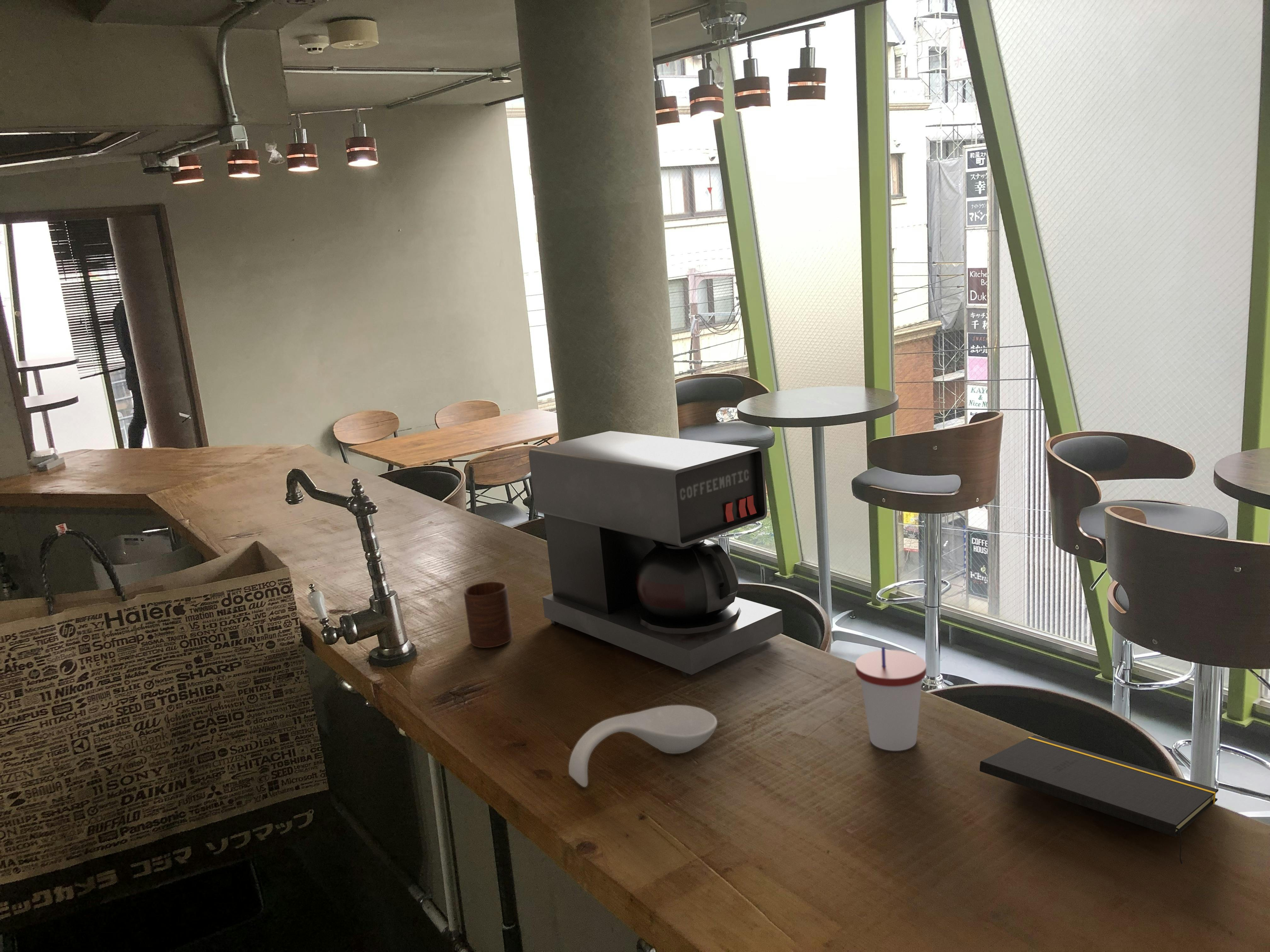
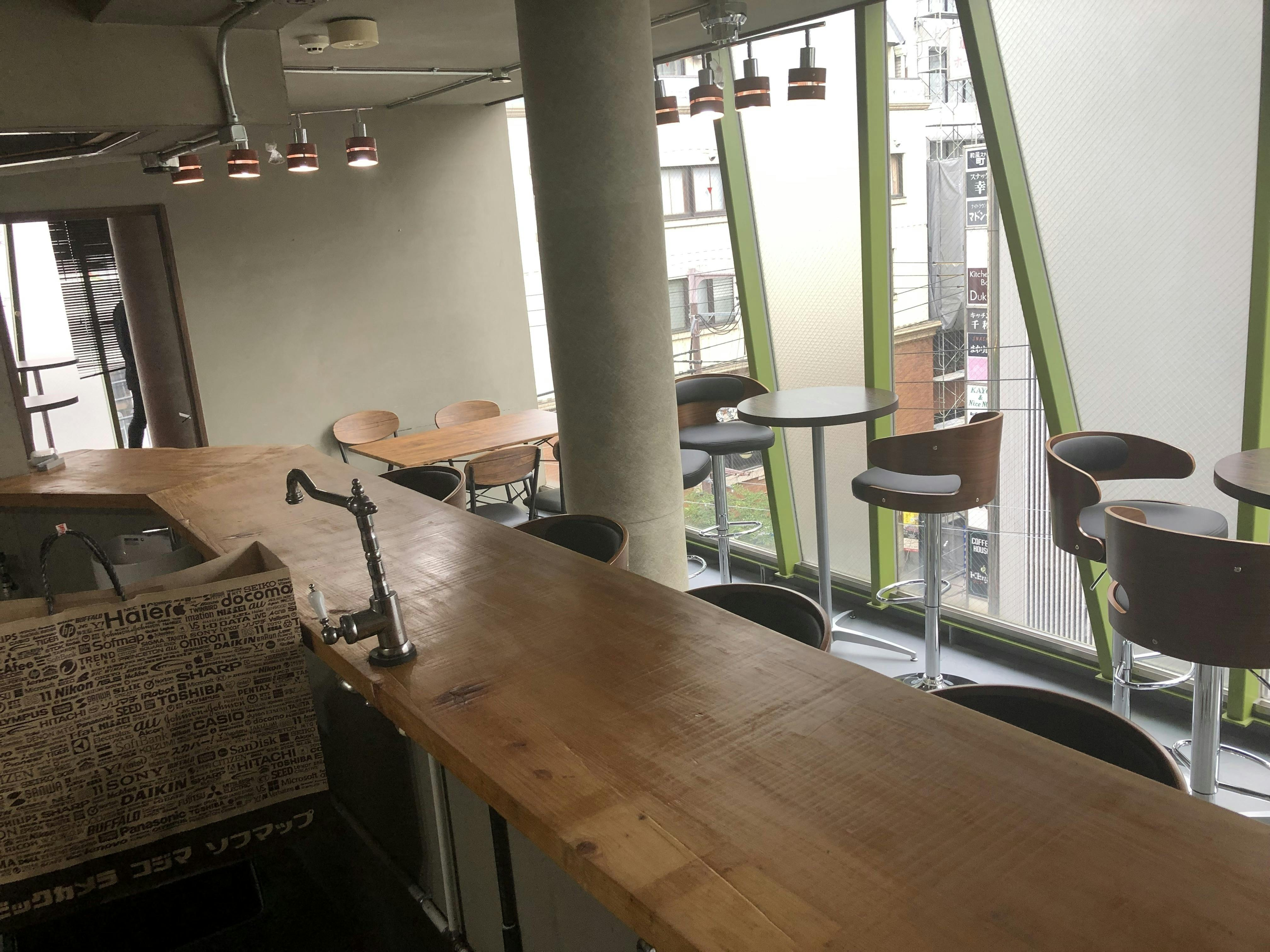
- cup [855,646,927,751]
- notepad [979,735,1219,864]
- coffee maker [529,431,784,677]
- cup [464,581,513,648]
- spoon rest [569,705,718,787]
